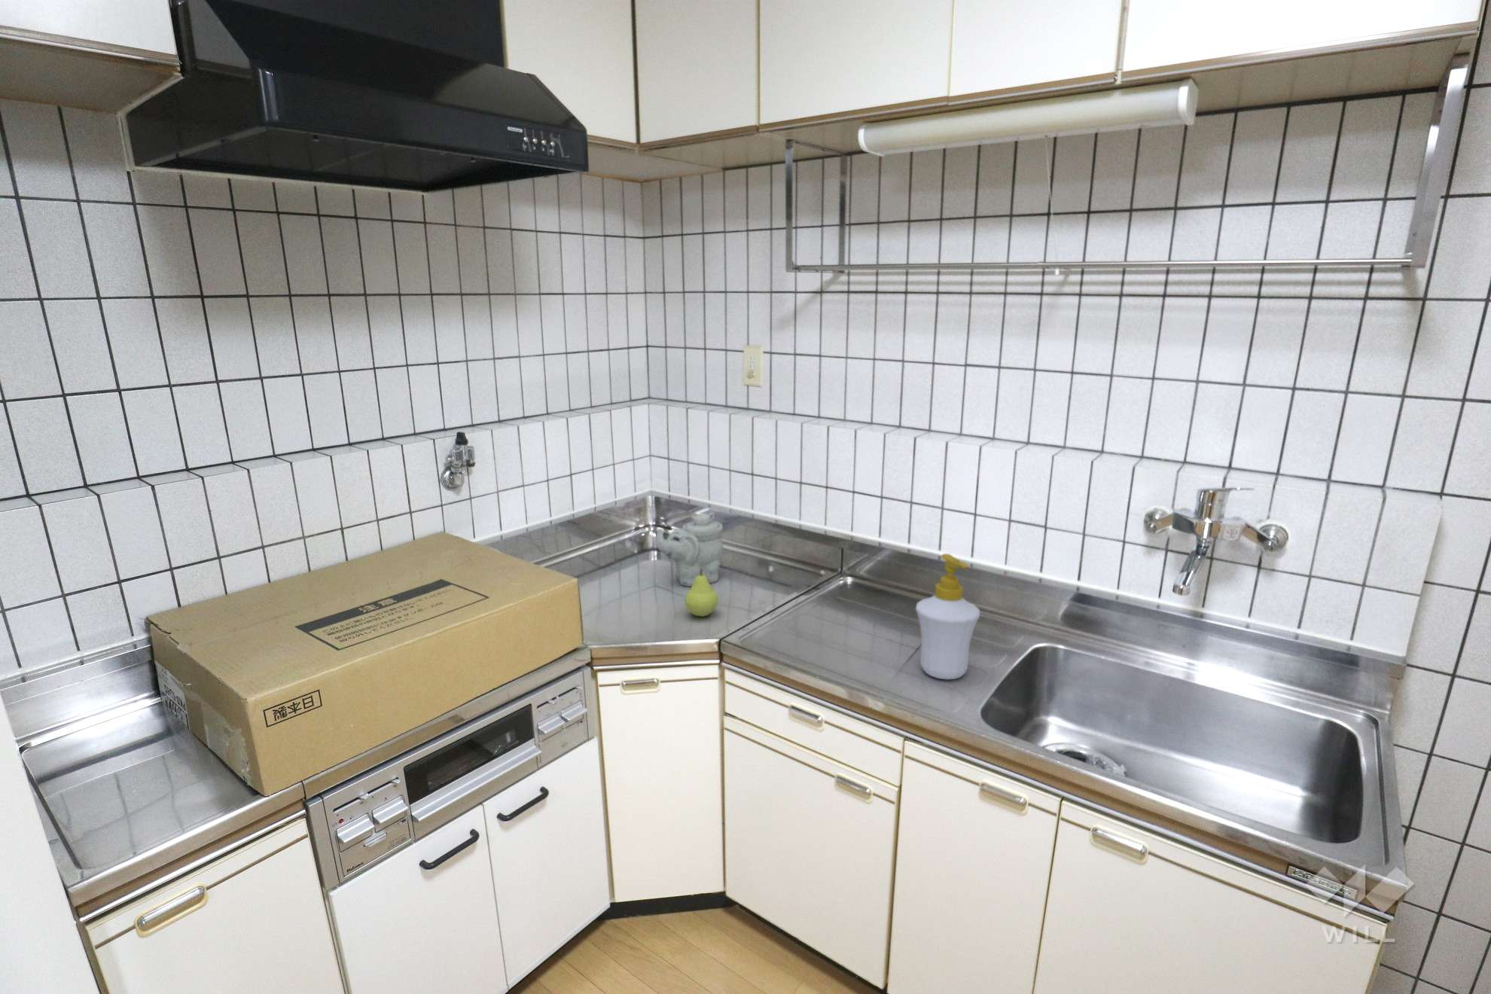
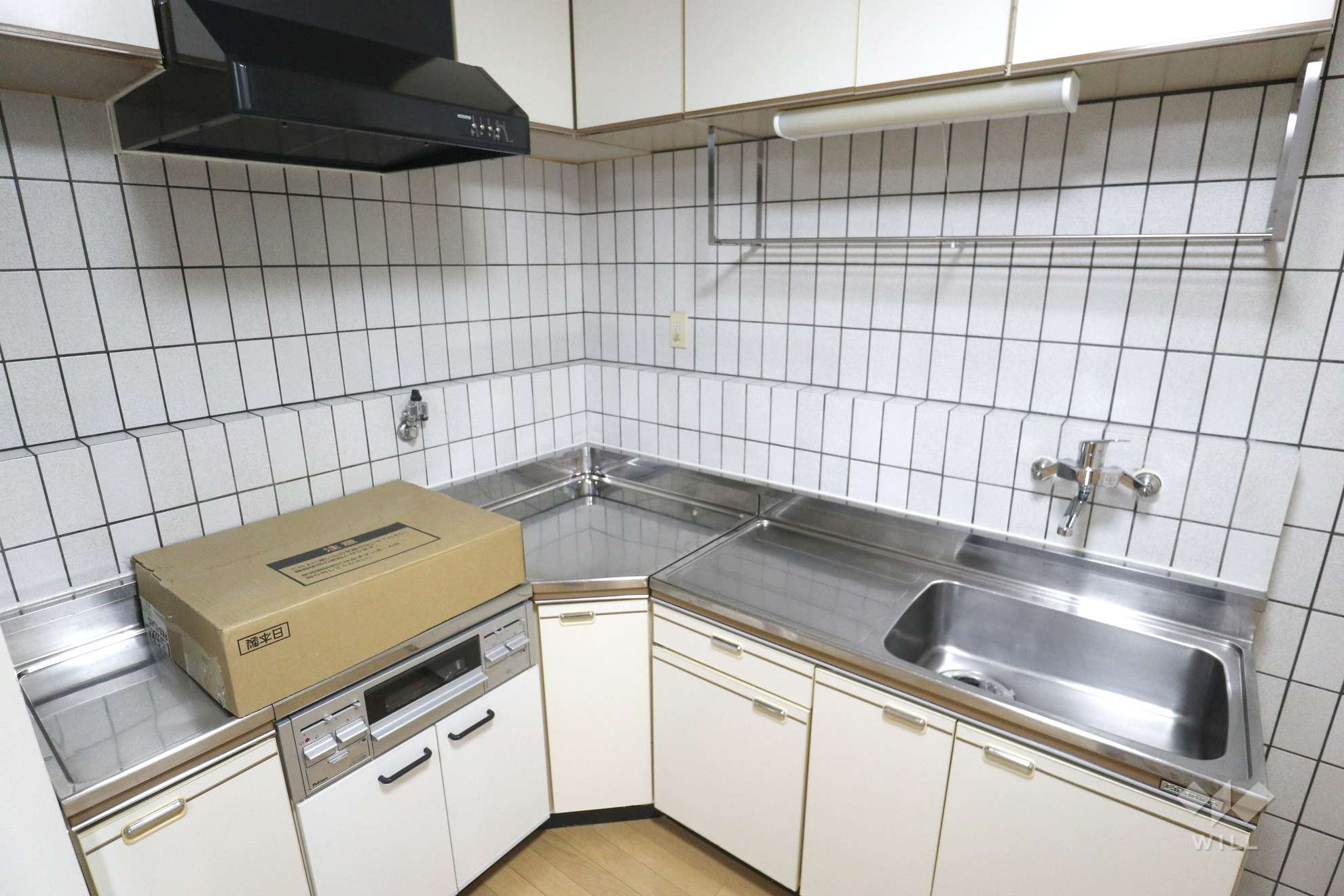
- fruit [683,568,719,618]
- soap bottle [915,552,981,680]
- teapot [655,513,724,587]
